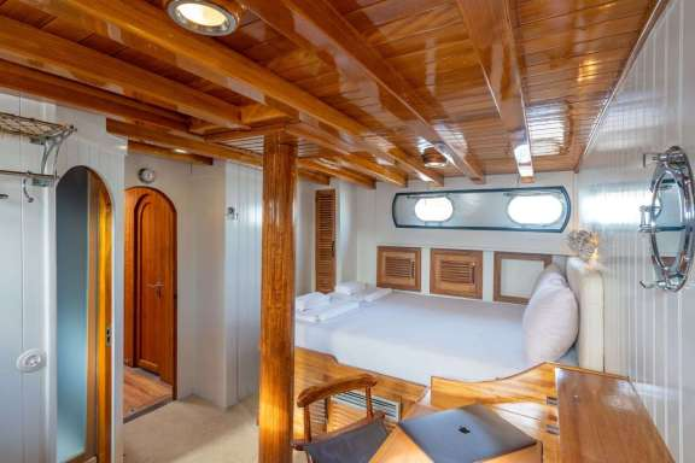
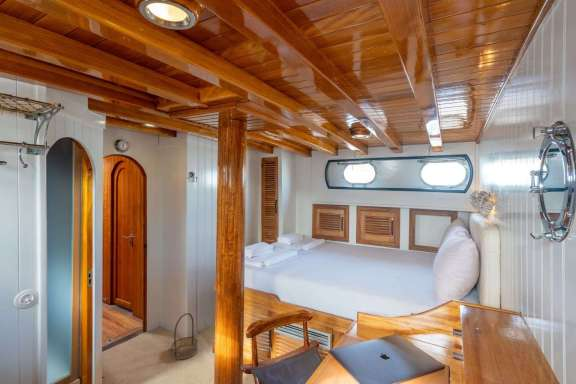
+ basket [170,312,198,361]
